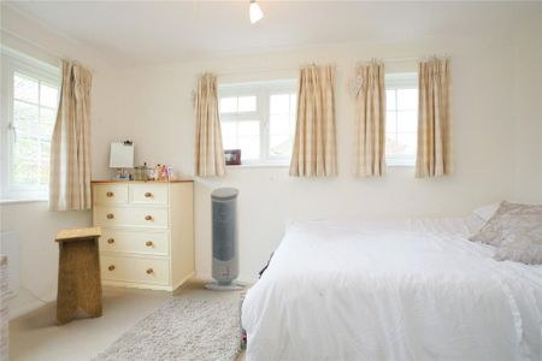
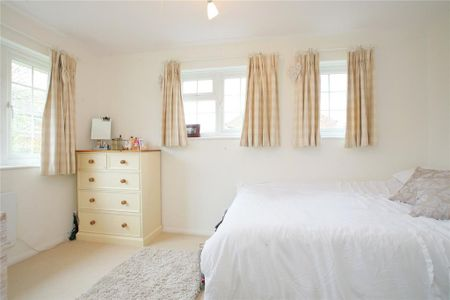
- air purifier [204,187,247,292]
- stool [54,226,104,327]
